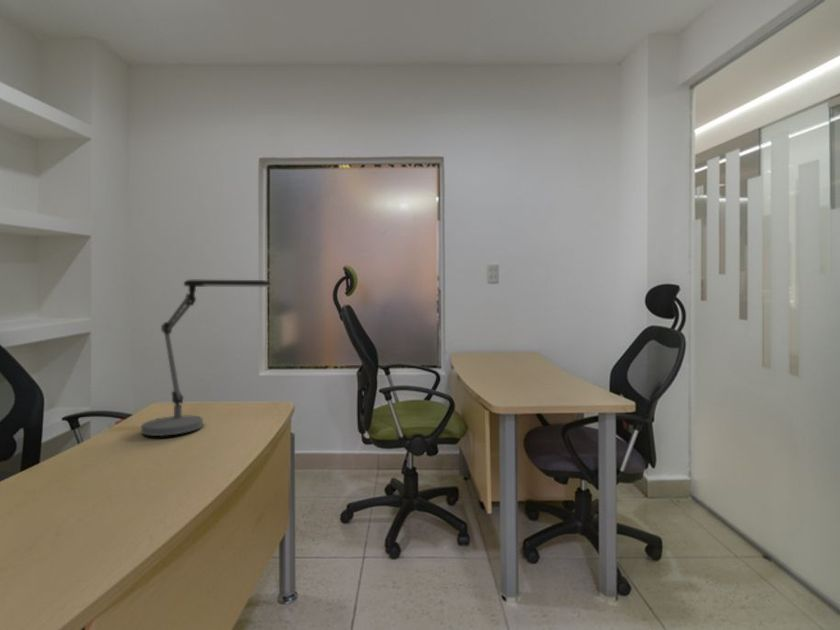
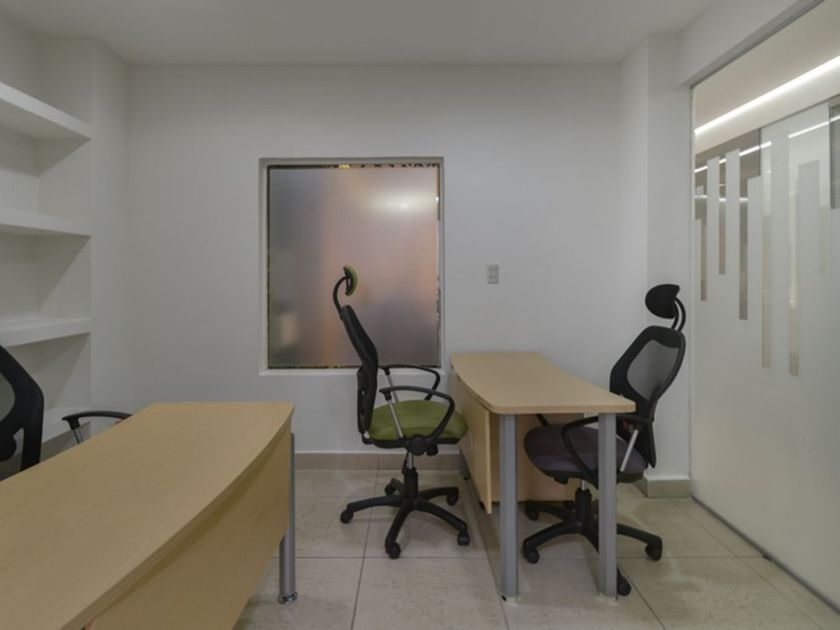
- desk lamp [140,279,271,437]
